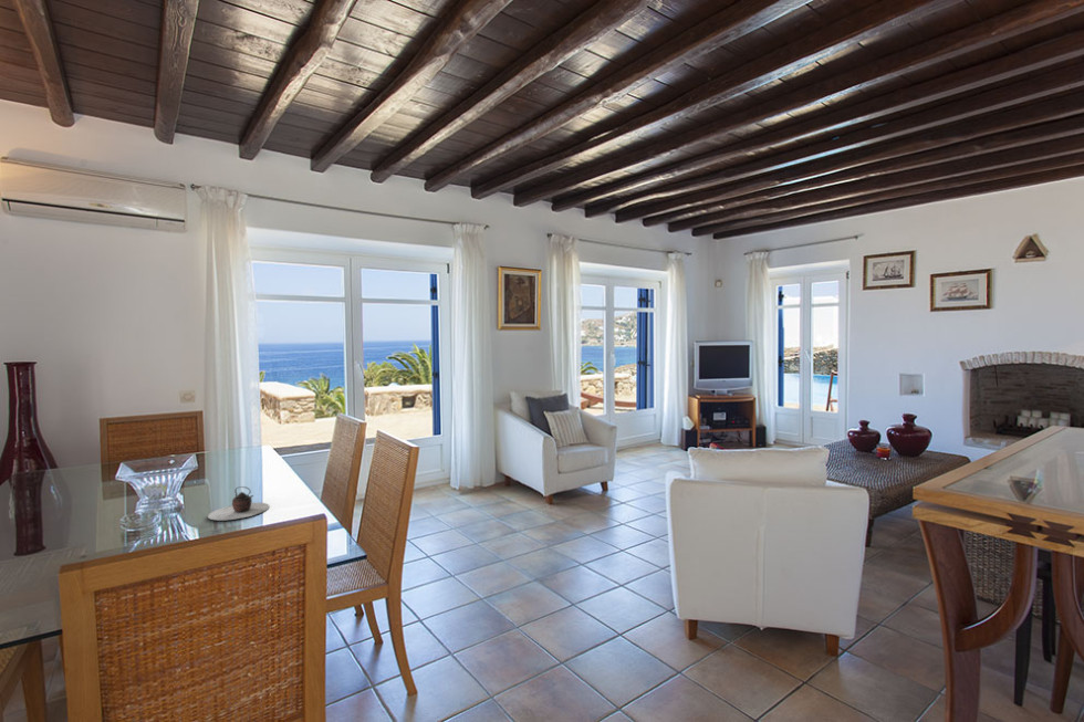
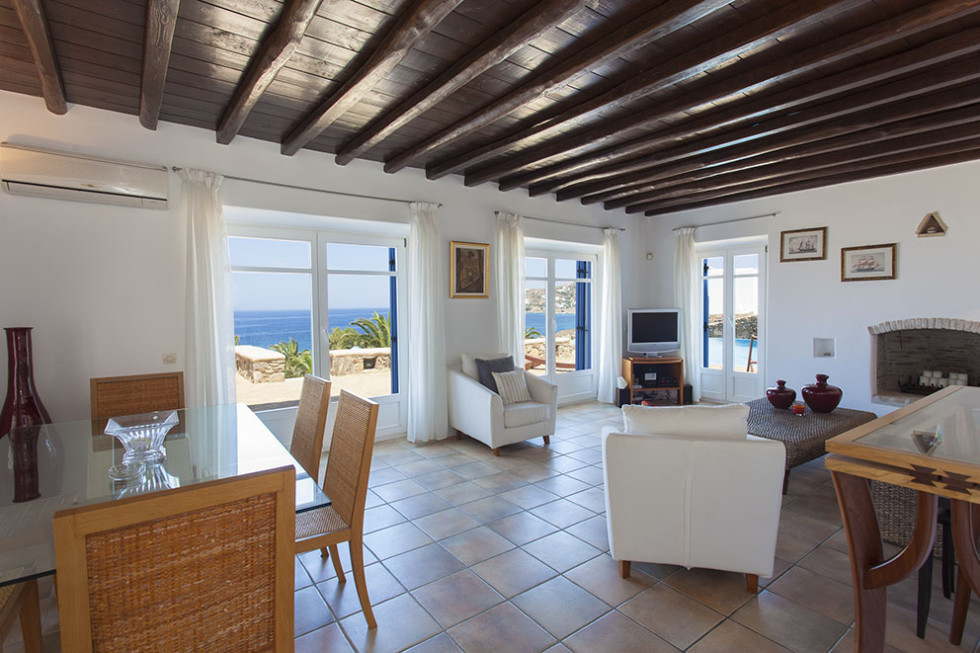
- teapot [207,485,270,522]
